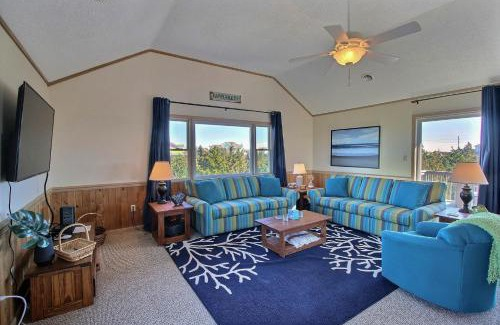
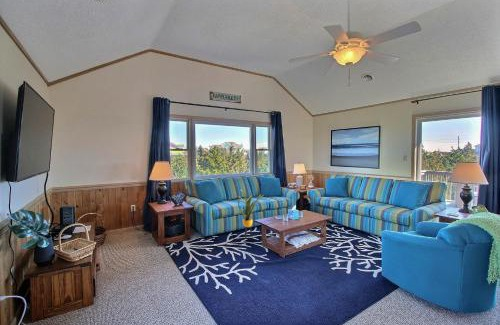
+ house plant [233,189,263,240]
